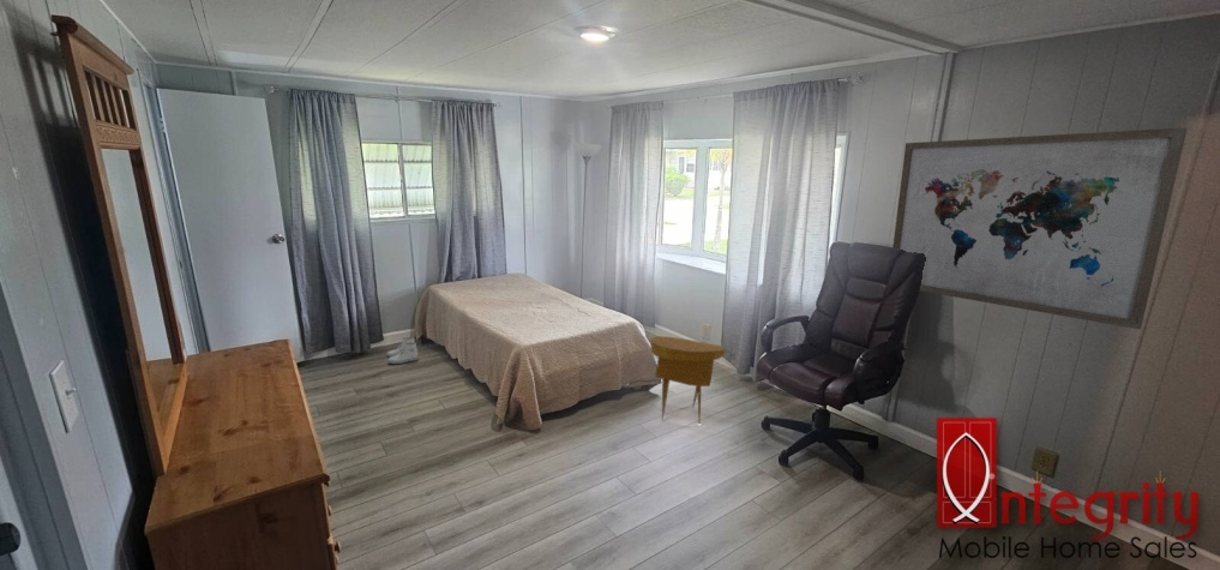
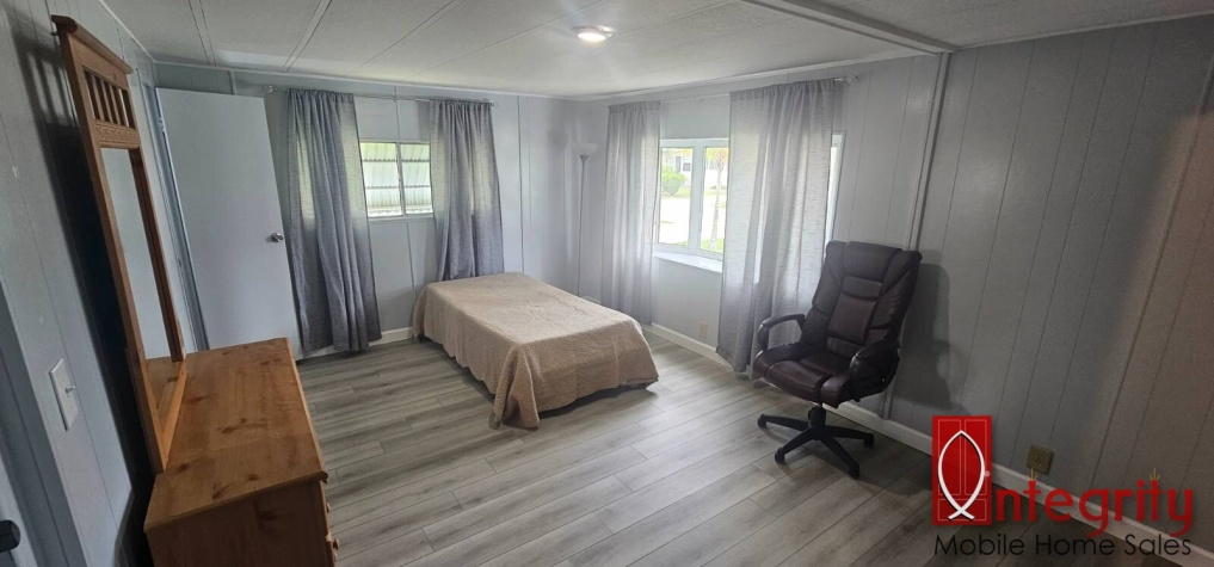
- boots [386,336,419,365]
- side table [650,335,726,422]
- wall art [891,127,1188,330]
